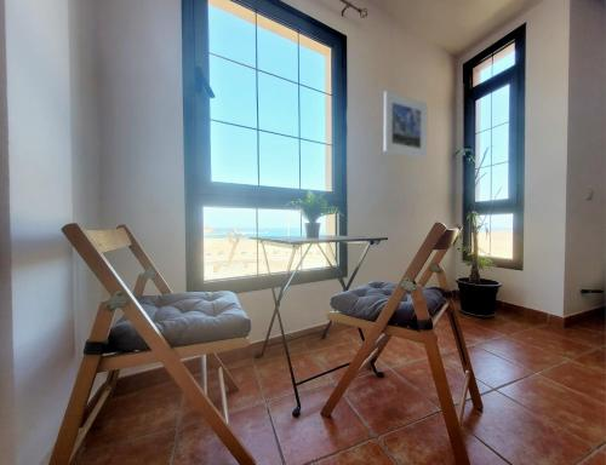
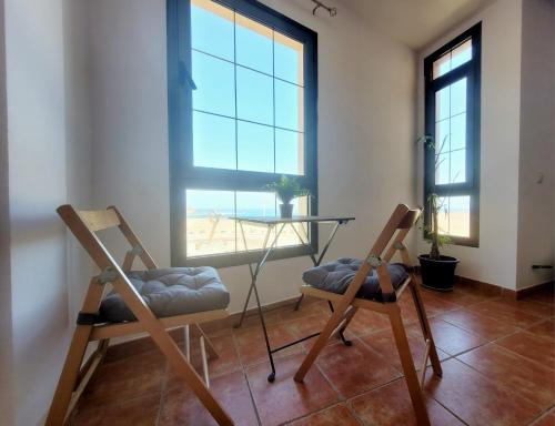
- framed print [383,90,429,160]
